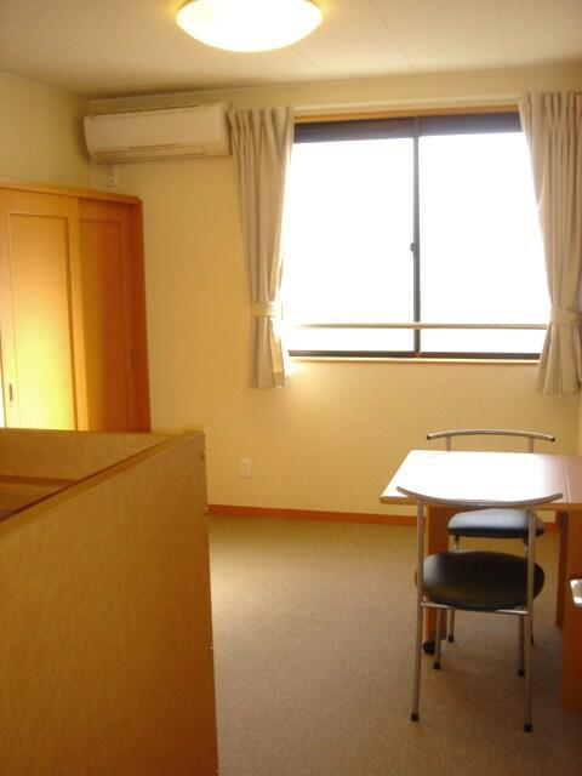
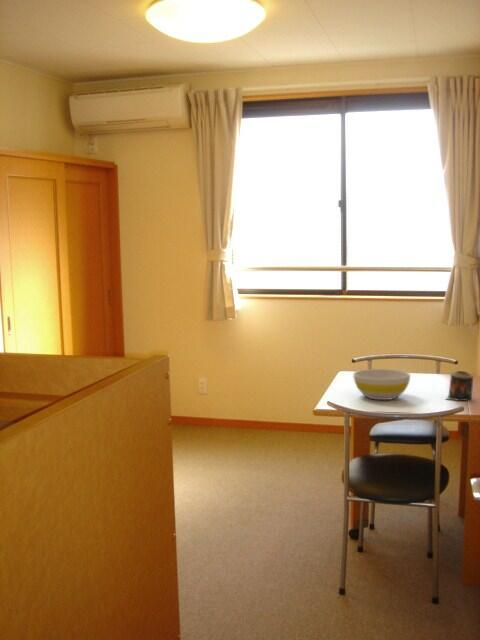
+ candle [445,370,474,402]
+ bowl [352,368,411,401]
